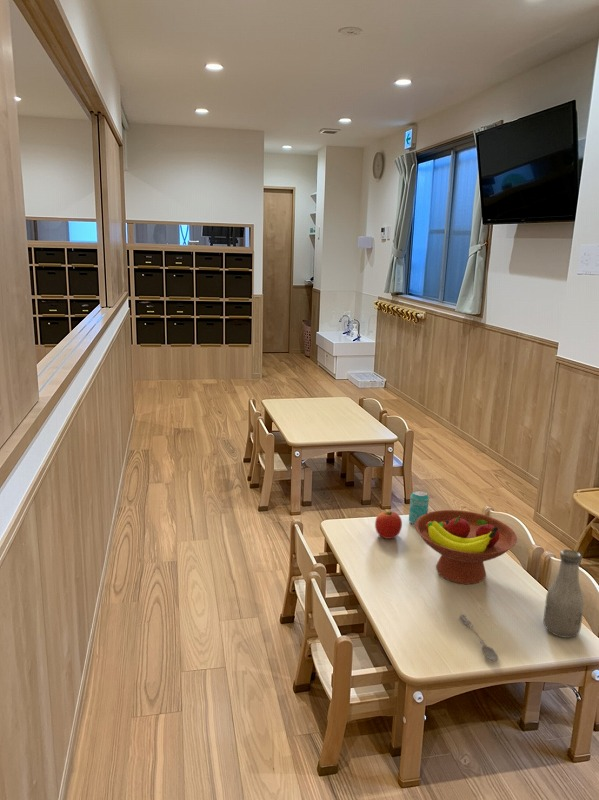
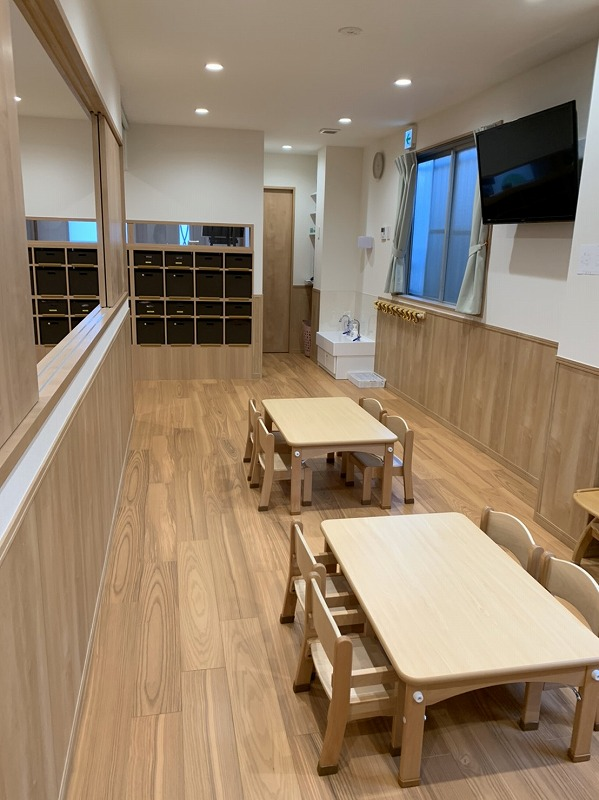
- apple [374,510,403,540]
- bottle [543,549,585,639]
- beverage can [408,489,430,525]
- soupspoon [458,613,499,662]
- fruit bowl [414,509,518,585]
